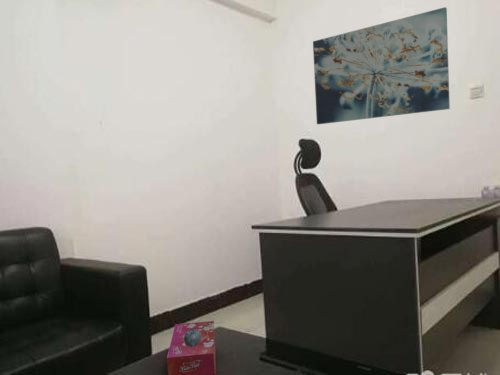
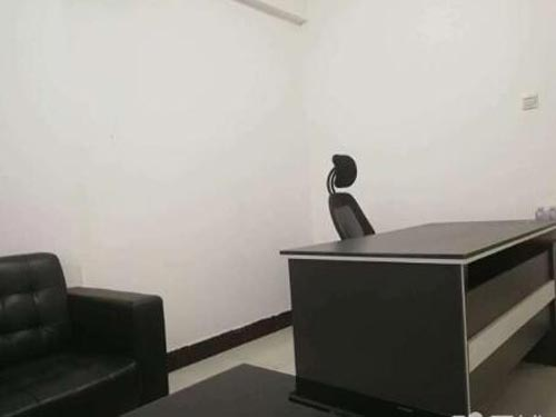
- tissue box [166,320,216,375]
- wall art [312,6,451,125]
